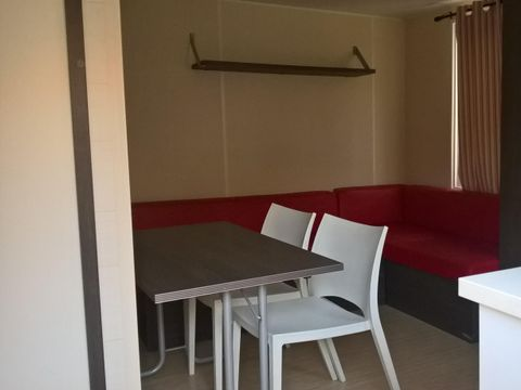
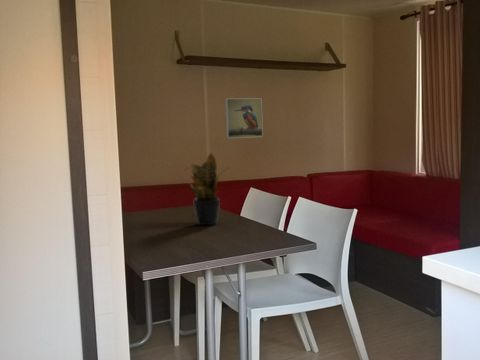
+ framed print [224,97,264,139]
+ potted plant [184,152,231,226]
